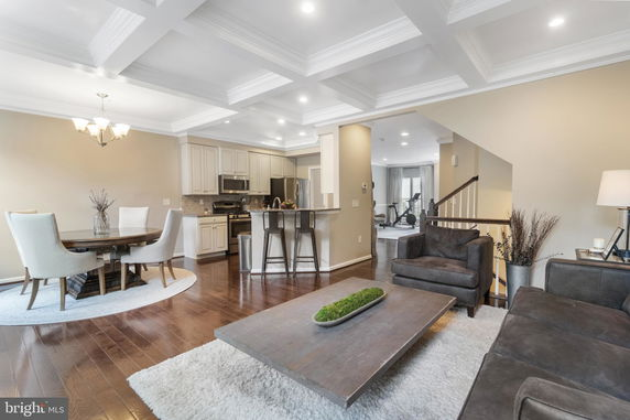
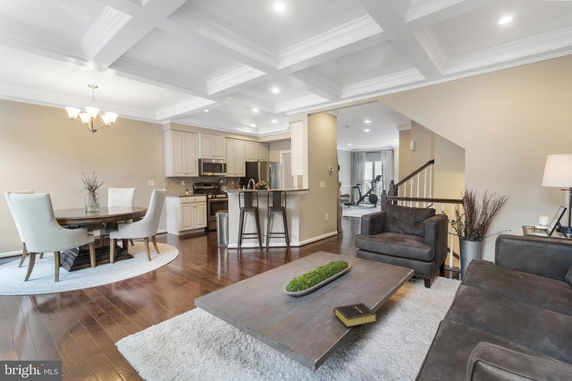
+ book [333,302,377,329]
